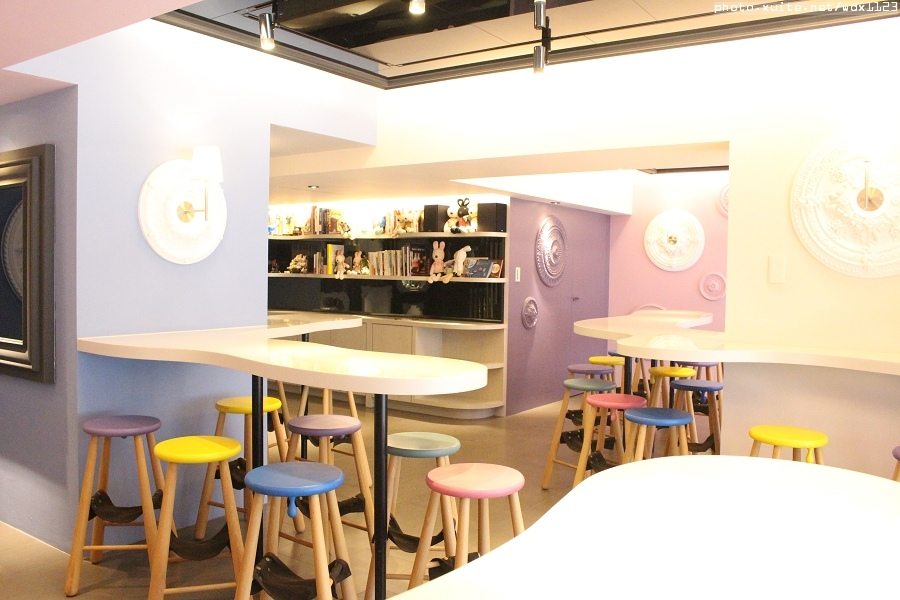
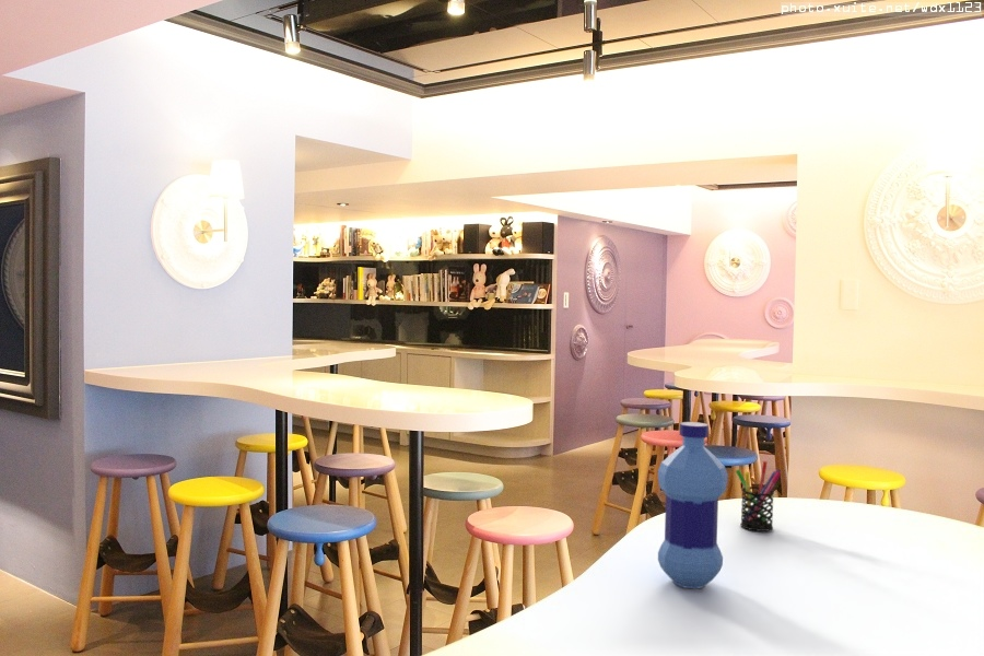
+ water bottle [657,421,729,589]
+ pen holder [735,460,782,532]
